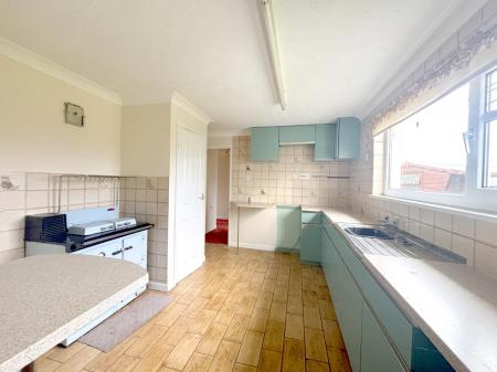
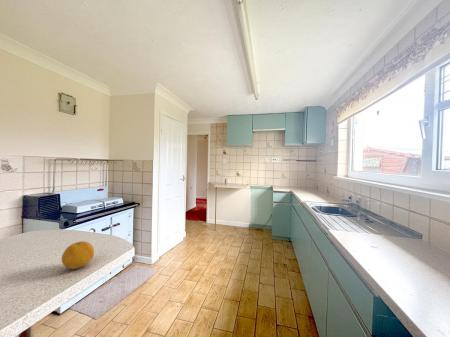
+ fruit [61,240,95,270]
